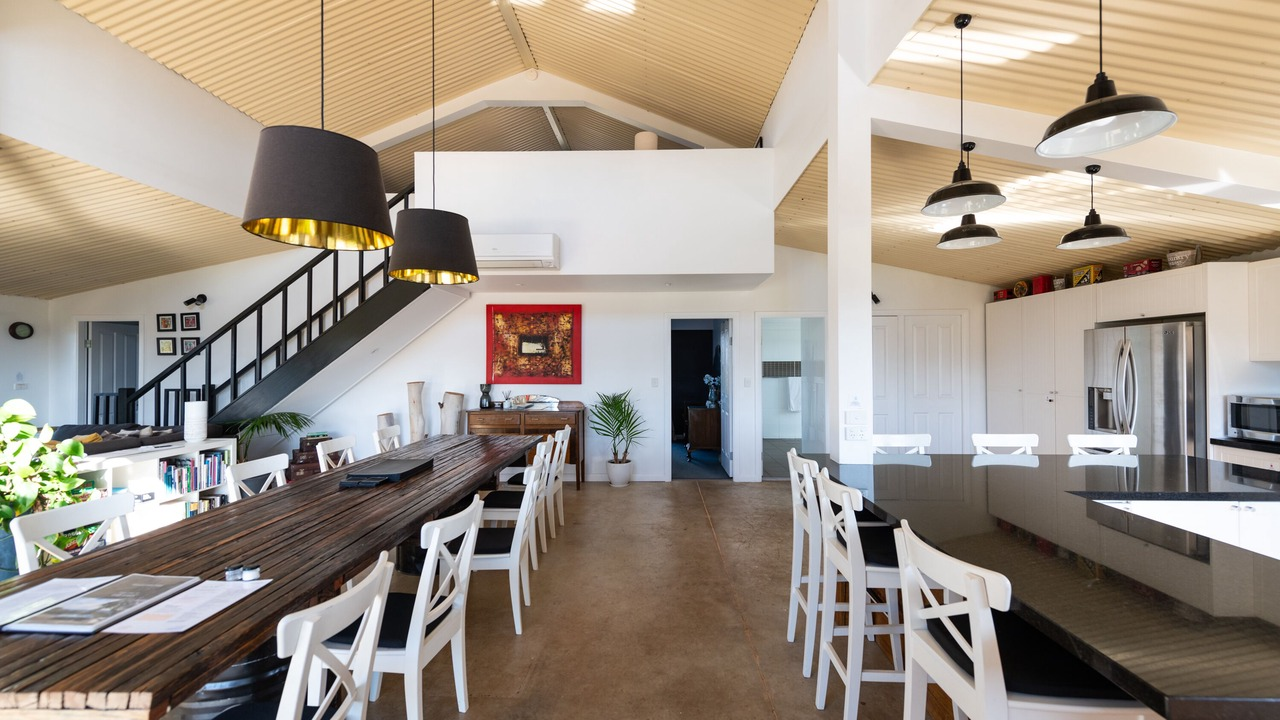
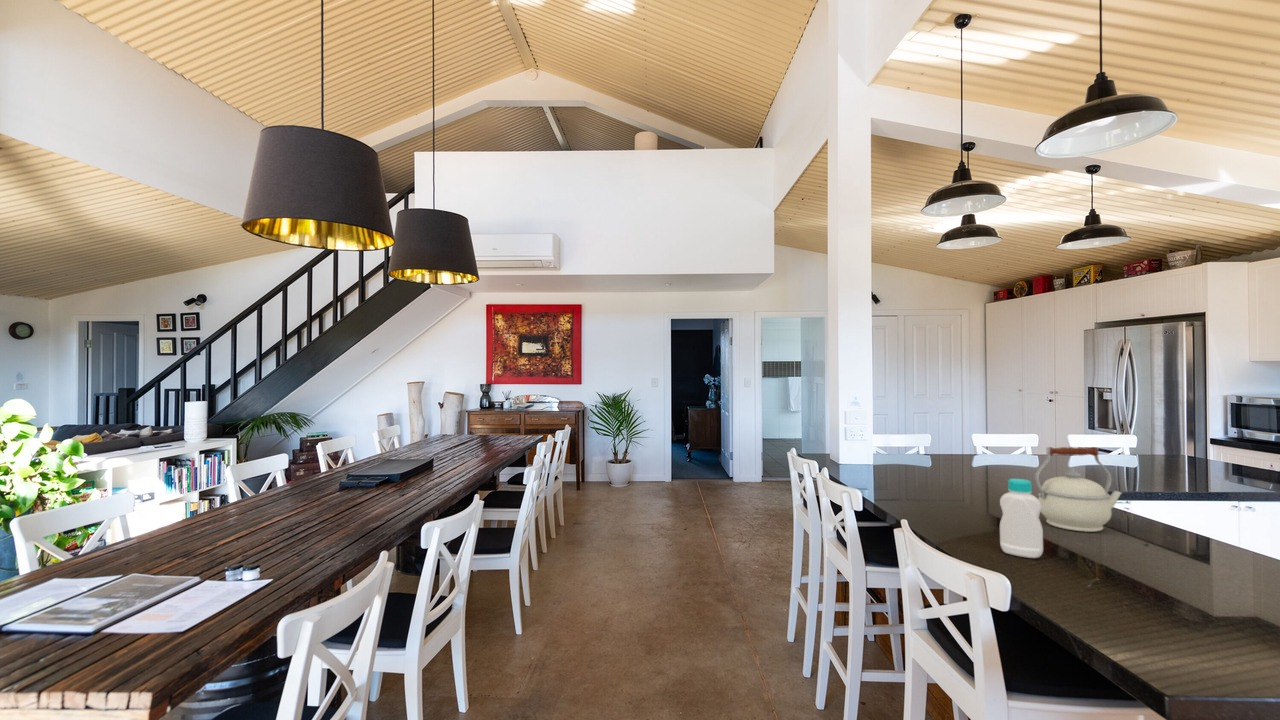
+ bottle [999,478,1044,559]
+ kettle [1034,446,1123,533]
